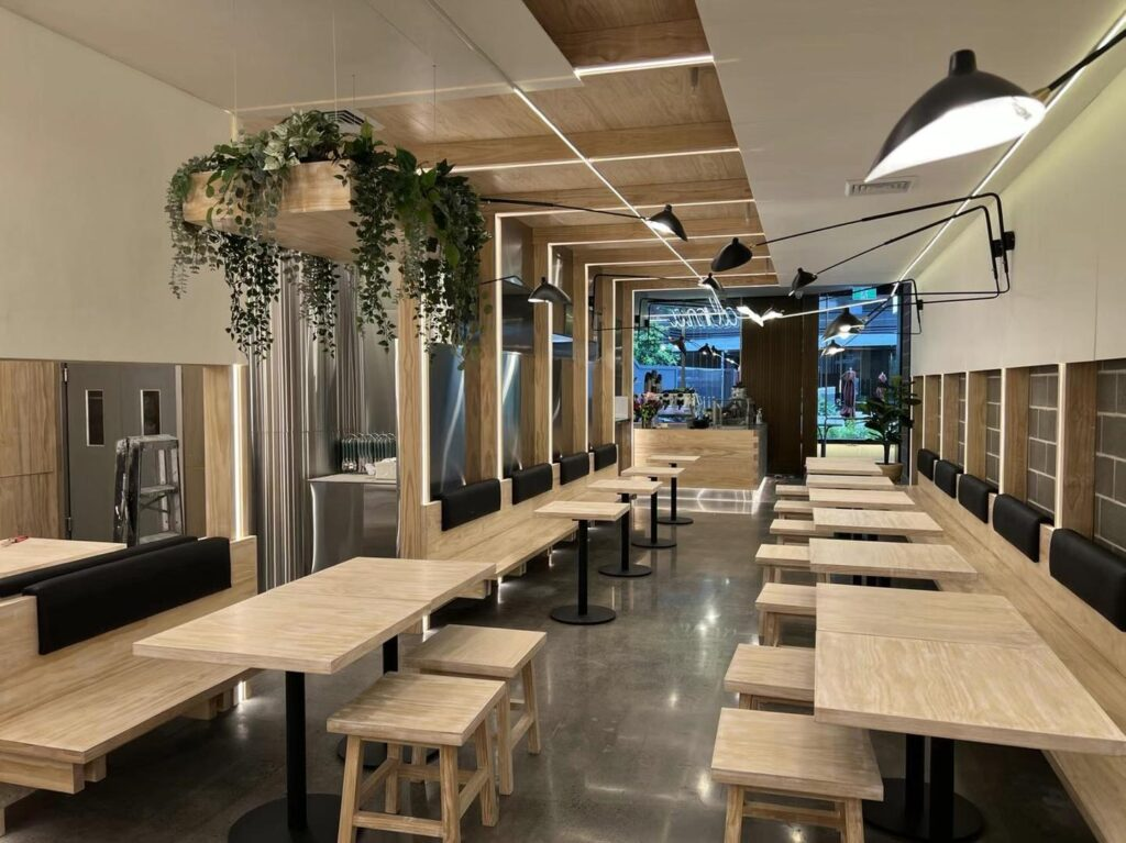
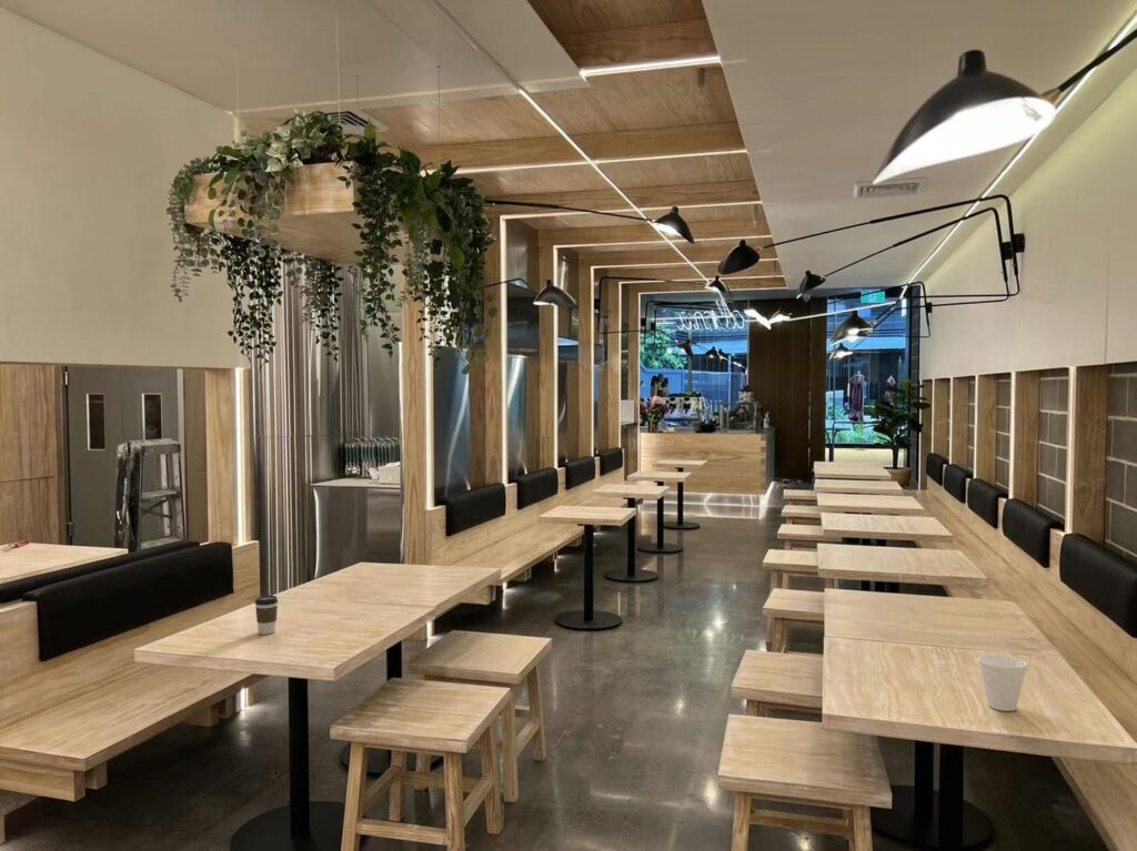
+ cup [977,654,1028,712]
+ coffee cup [254,595,279,636]
